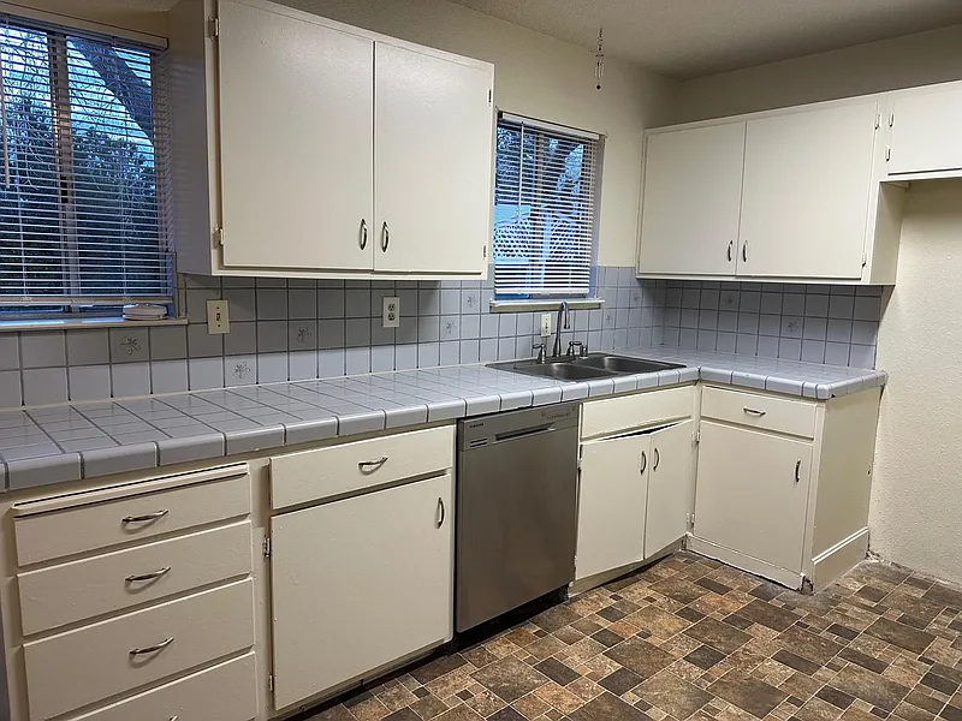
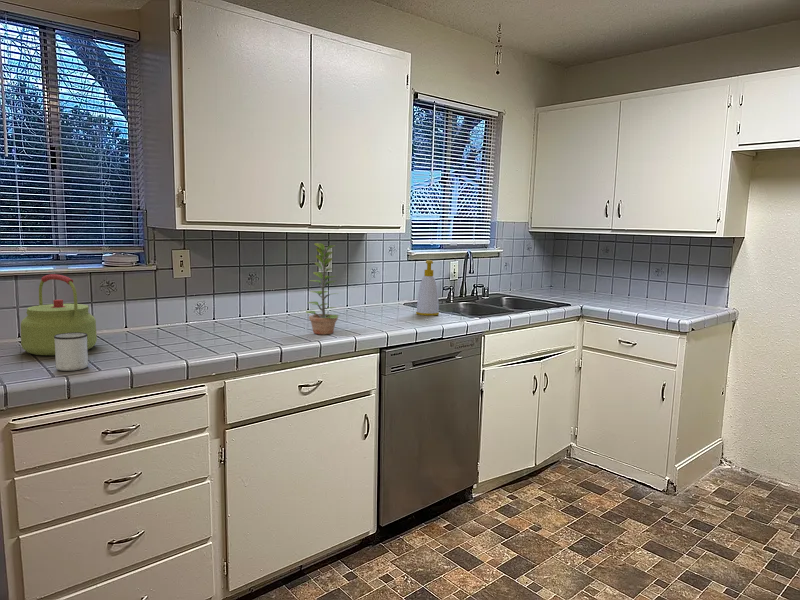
+ soap bottle [415,259,440,317]
+ kettle [20,273,98,356]
+ mug [54,332,89,372]
+ plant [304,242,340,336]
